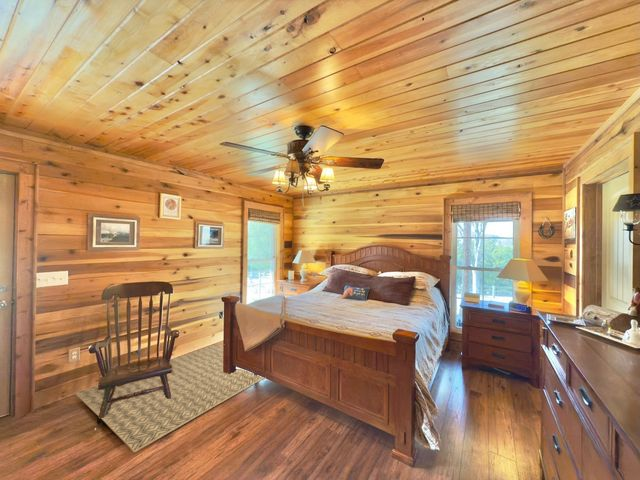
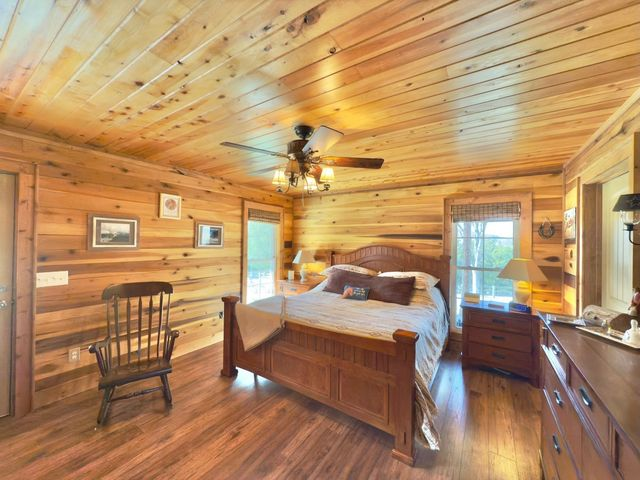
- rug [74,344,265,453]
